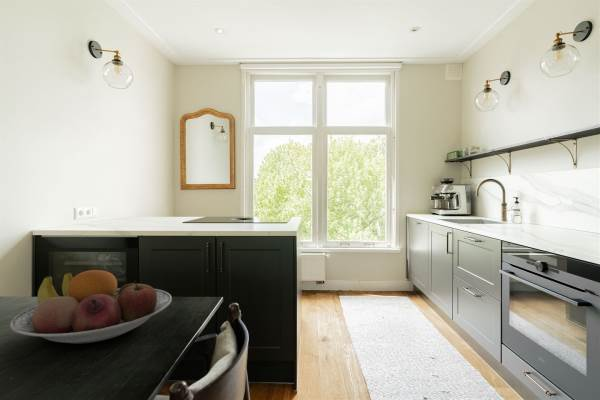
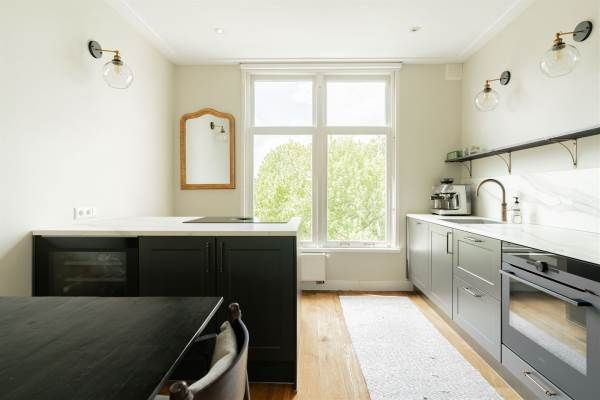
- fruit bowl [9,269,173,345]
